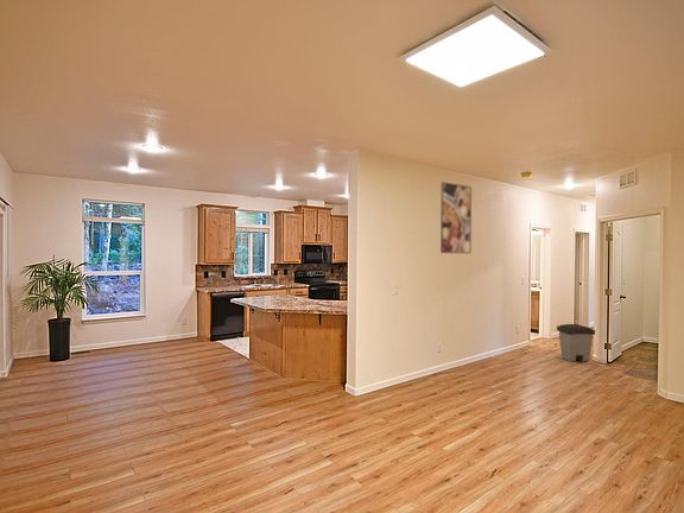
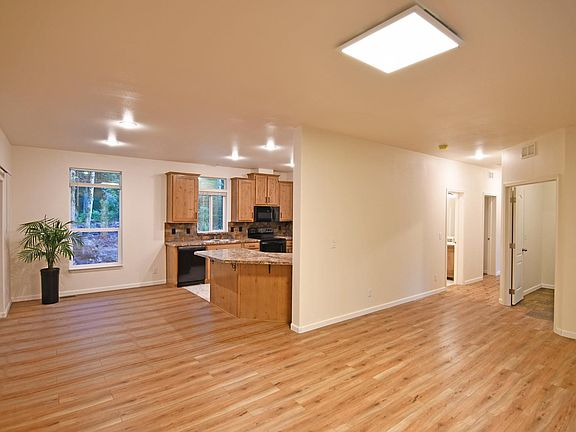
- trash can [556,323,596,362]
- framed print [439,180,473,254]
